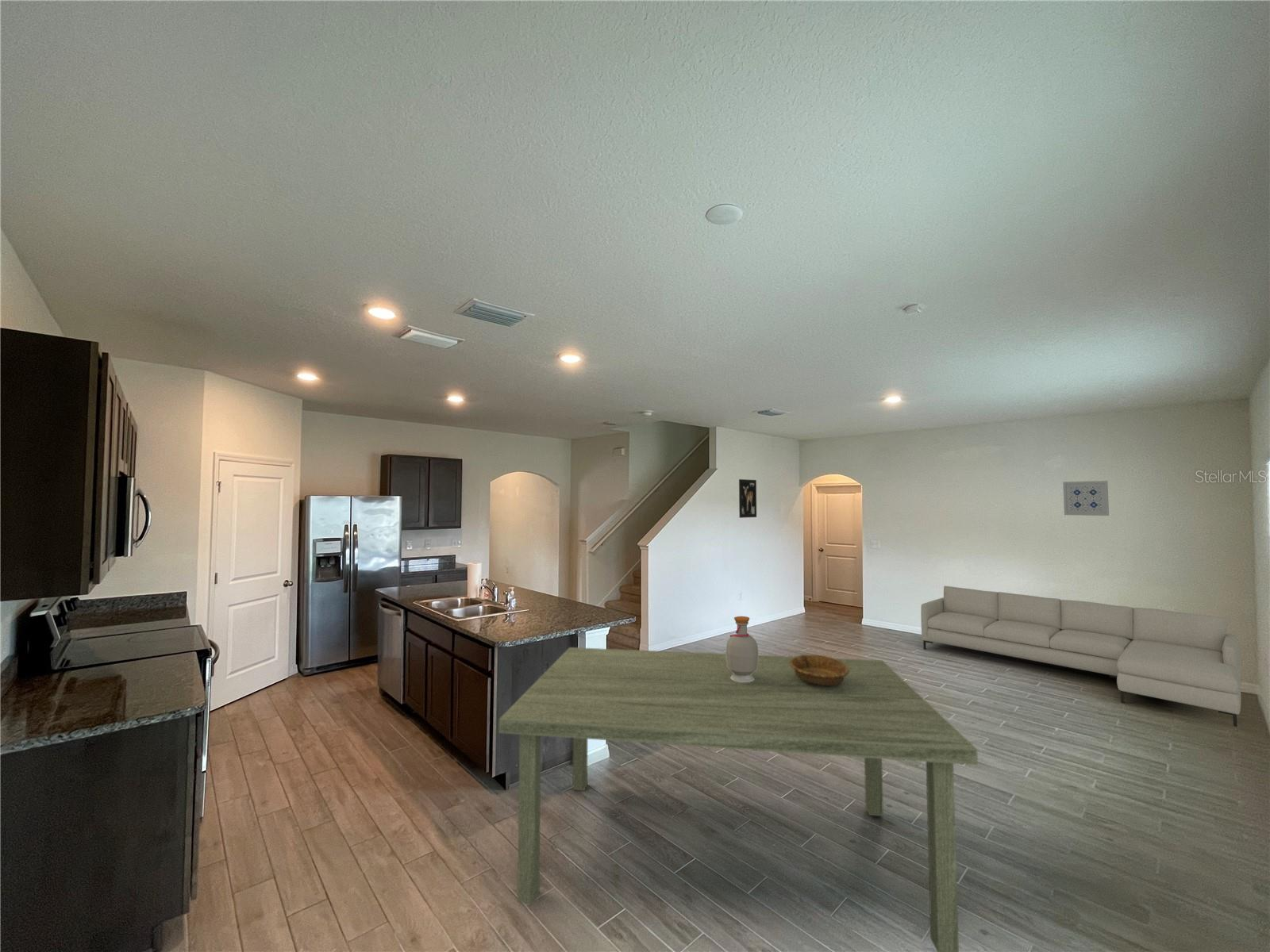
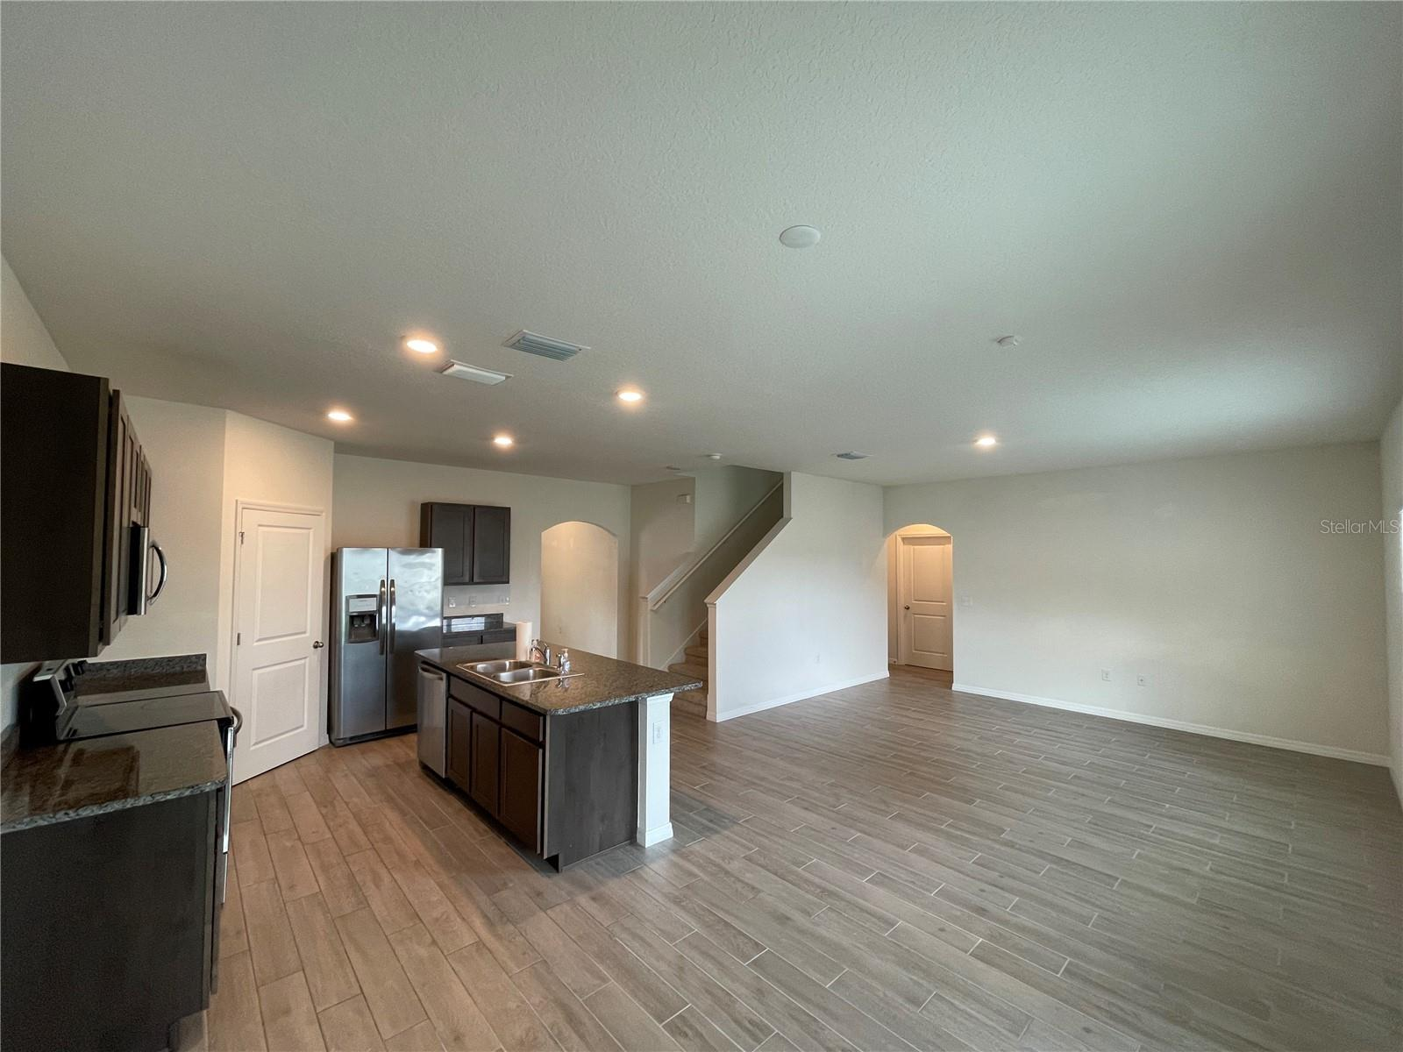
- wall art [1062,480,1110,516]
- decorative bowl [789,654,849,687]
- wall art [738,478,757,519]
- dining table [498,647,979,952]
- sofa [920,585,1242,727]
- bottle [725,616,759,682]
